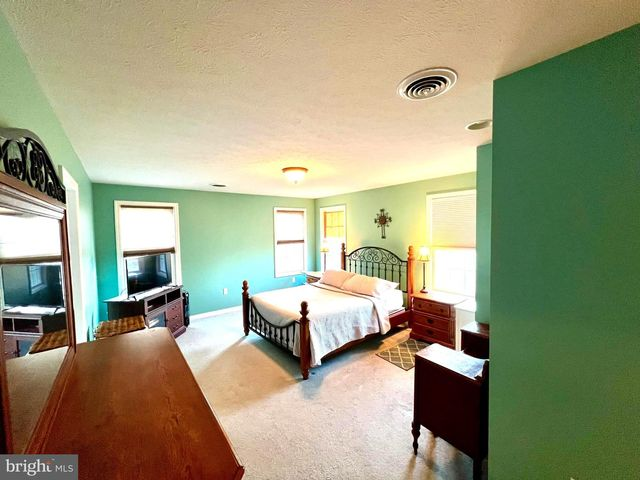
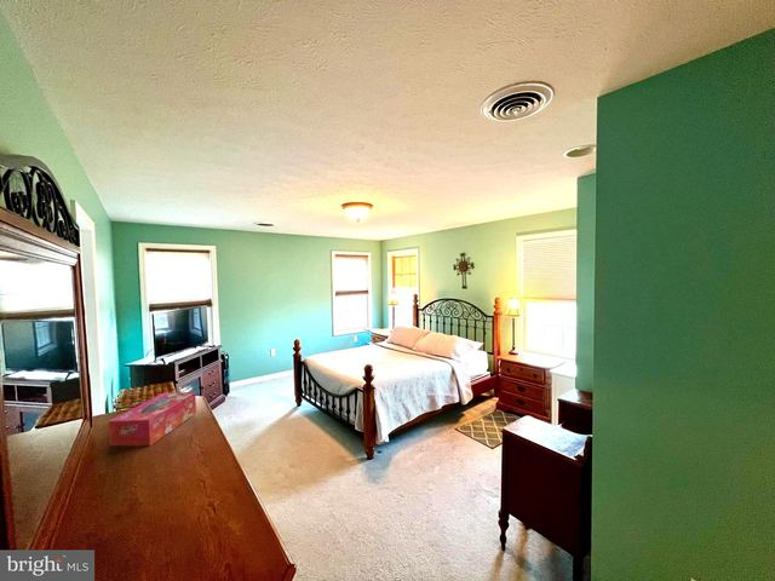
+ tissue box [108,391,197,447]
